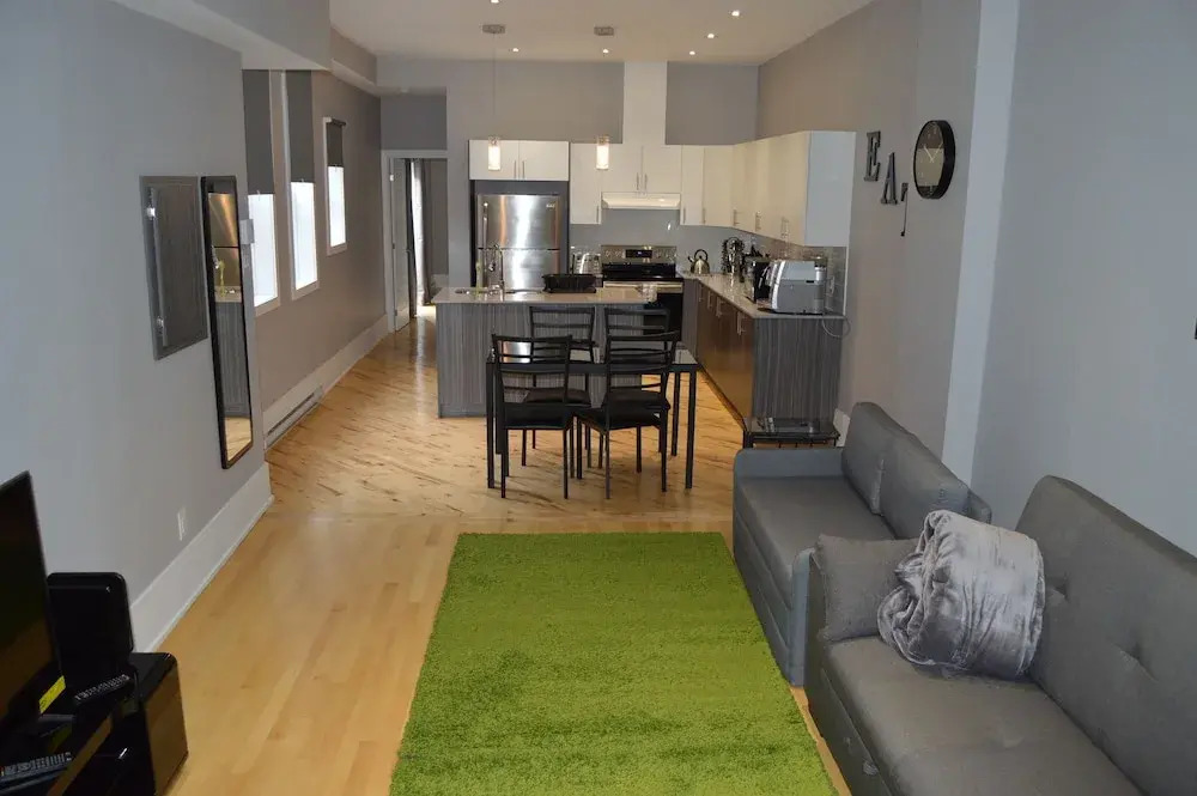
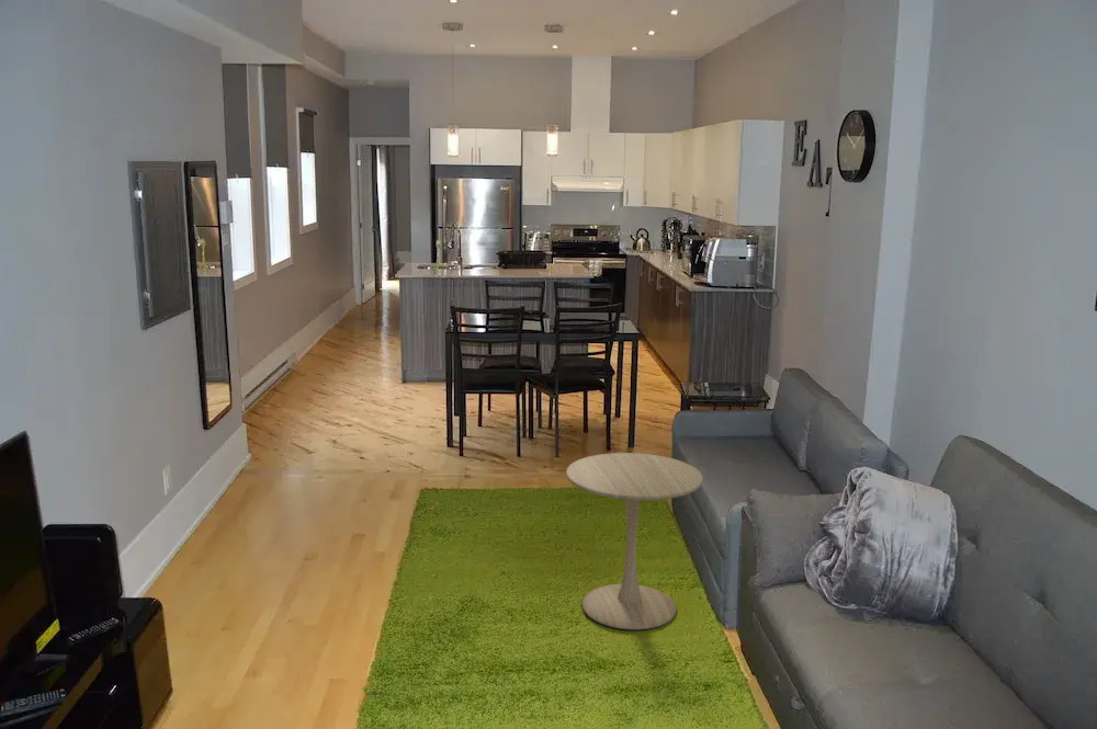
+ side table [565,452,704,630]
